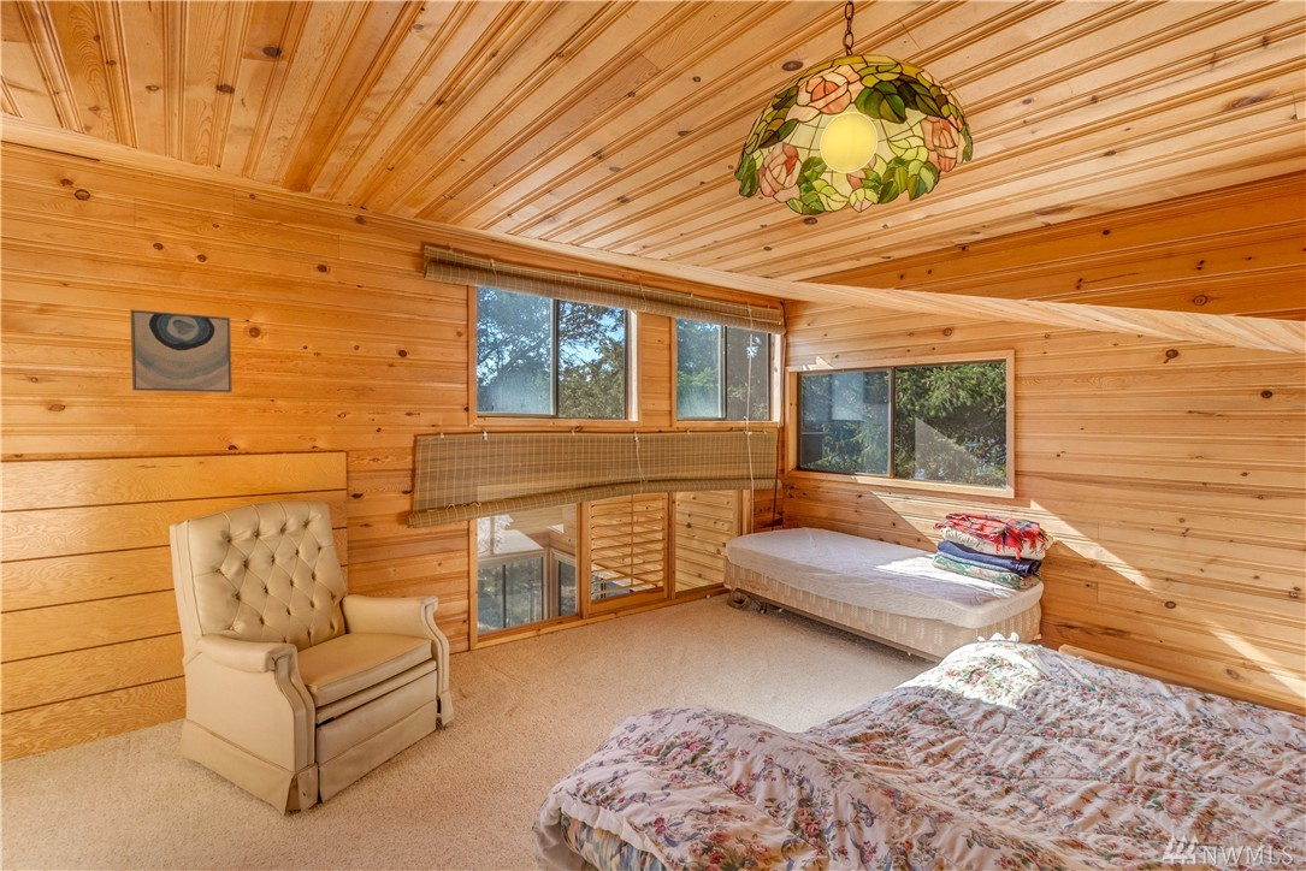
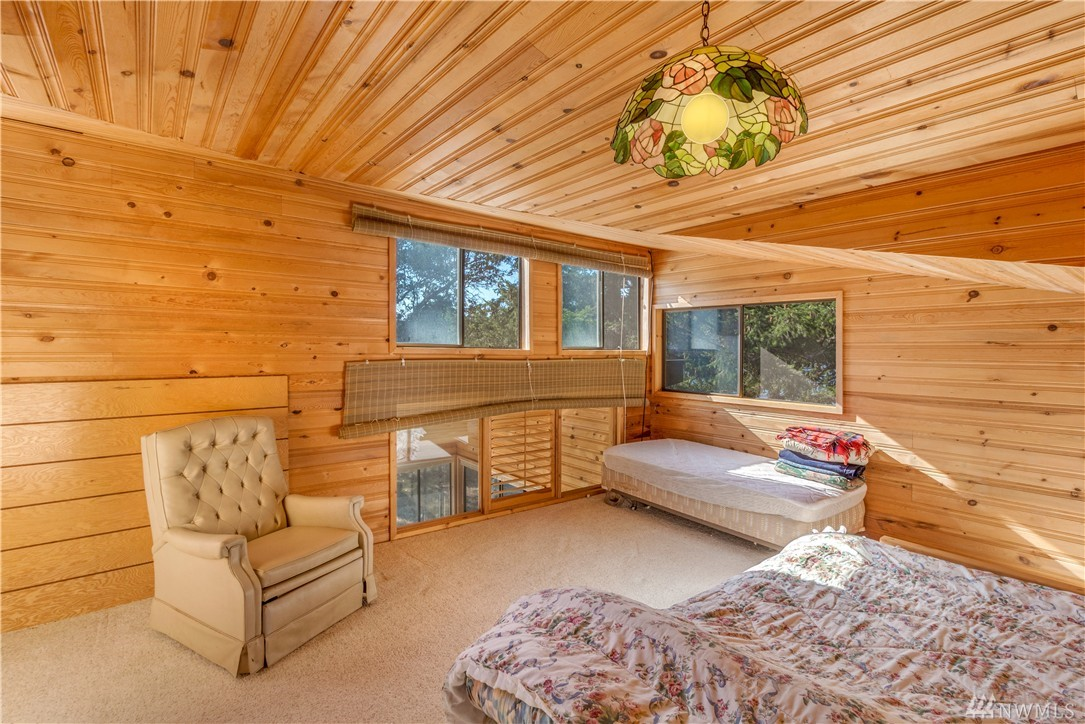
- wall art [129,308,234,393]
